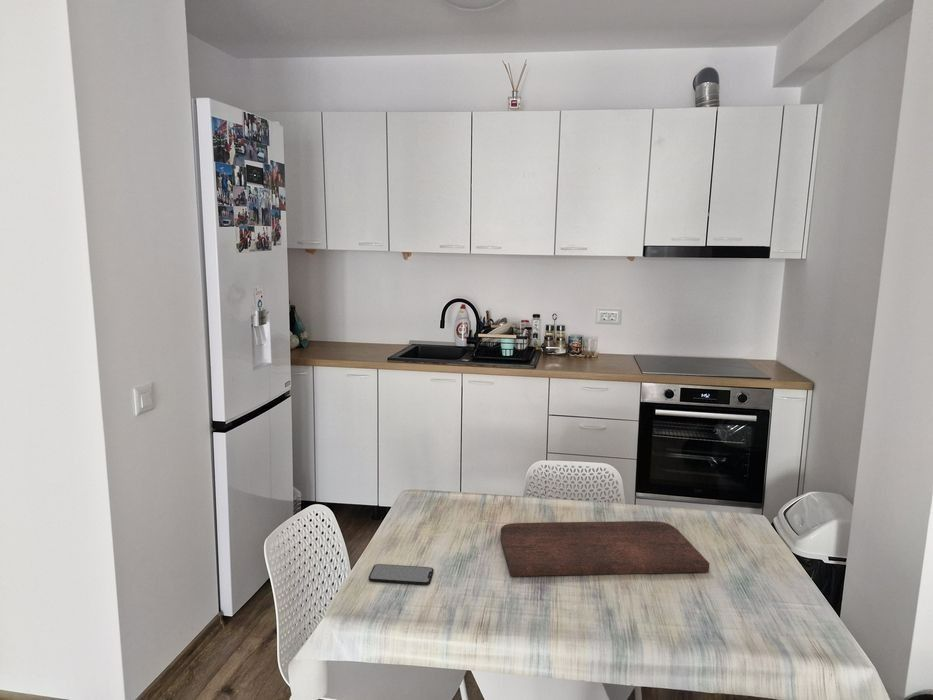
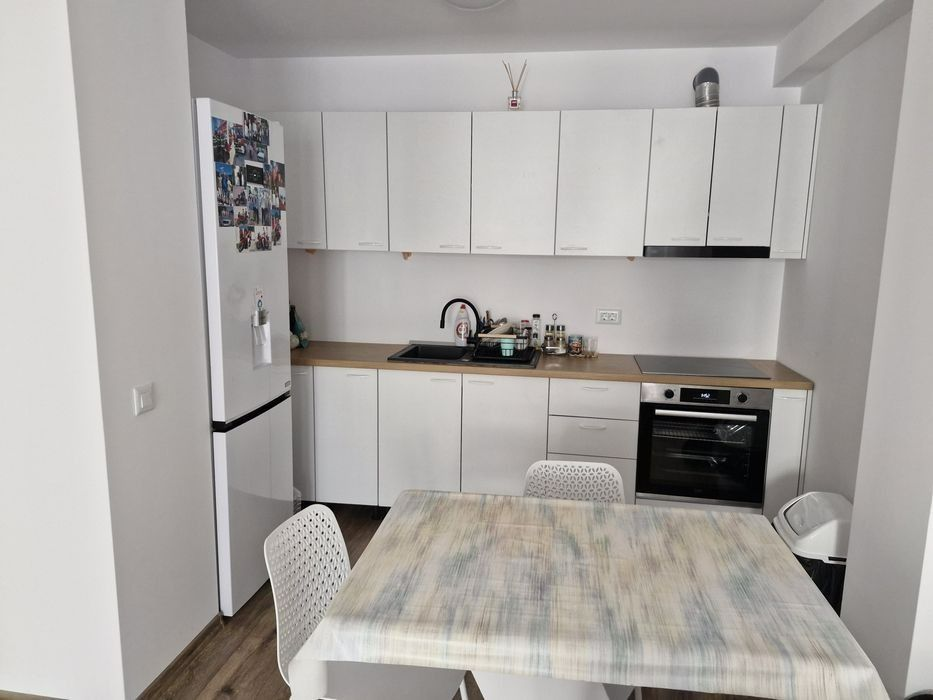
- smartphone [368,563,434,586]
- cutting board [500,520,710,577]
